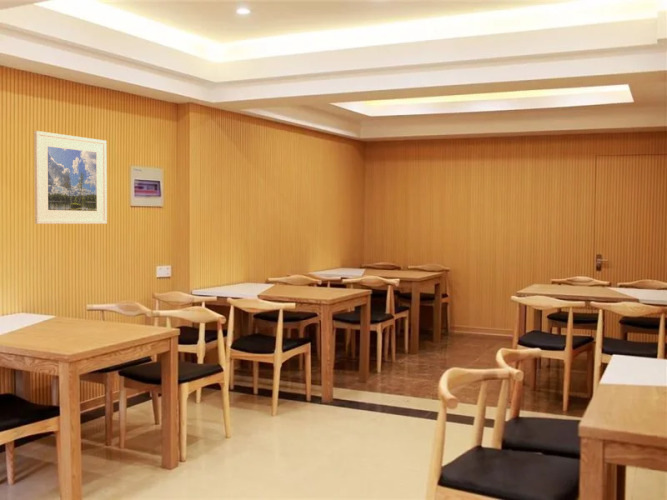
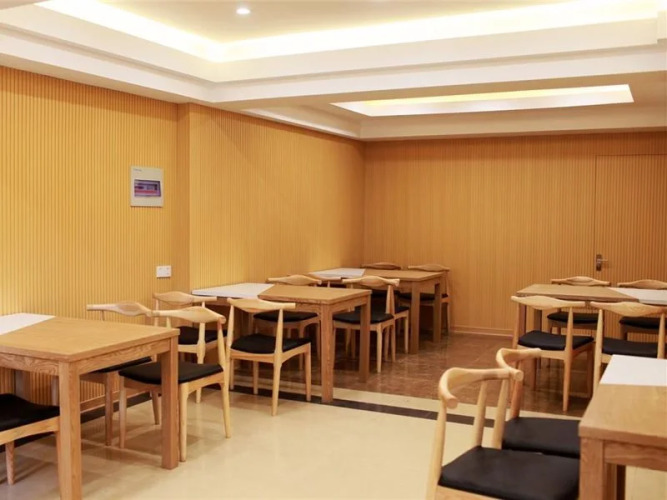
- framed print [33,130,108,225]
